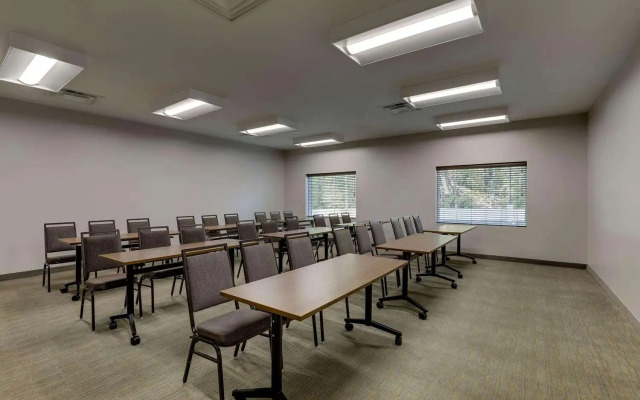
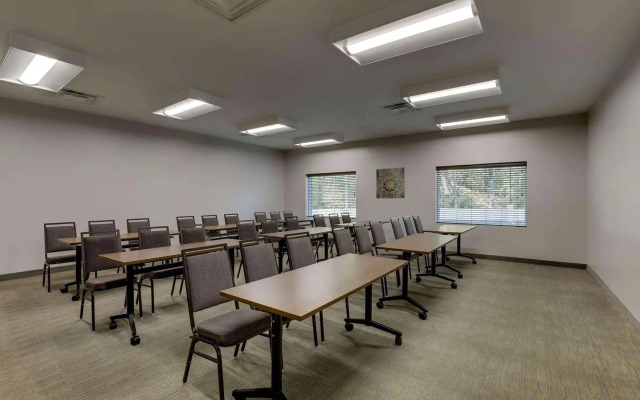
+ wall art [375,166,406,199]
